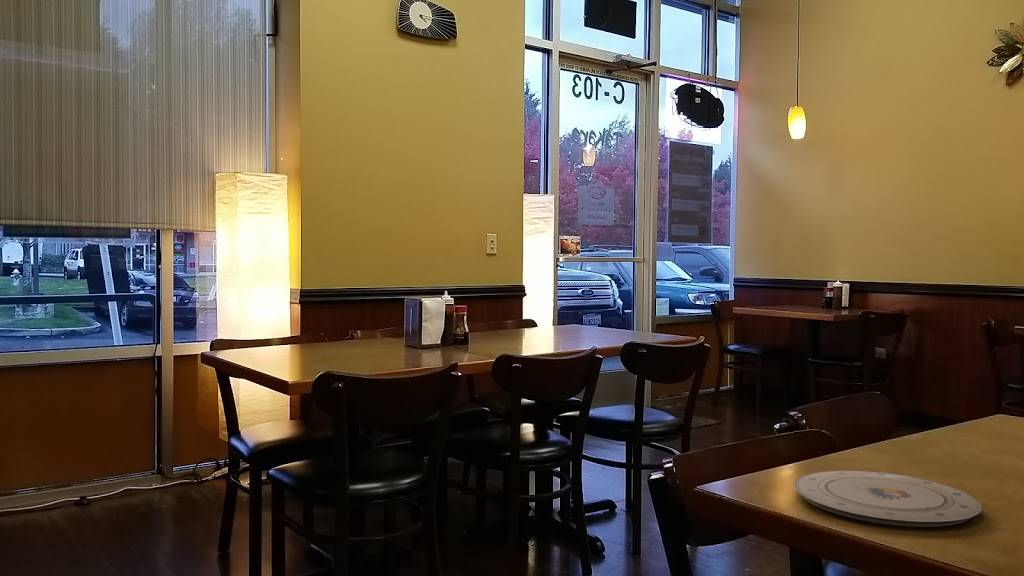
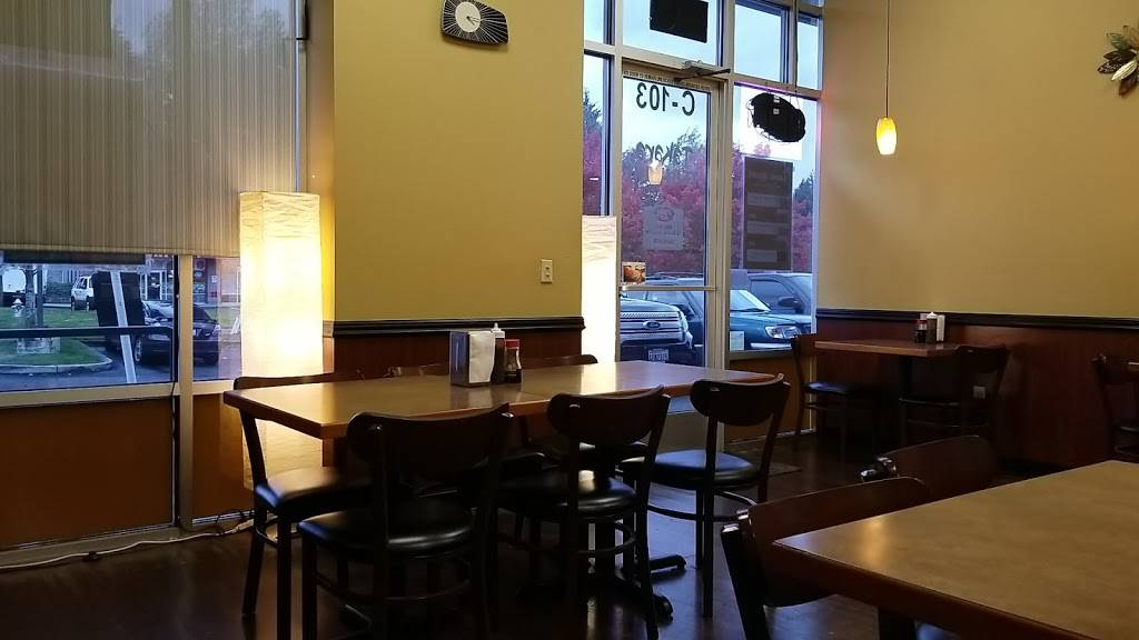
- plate [794,469,983,528]
